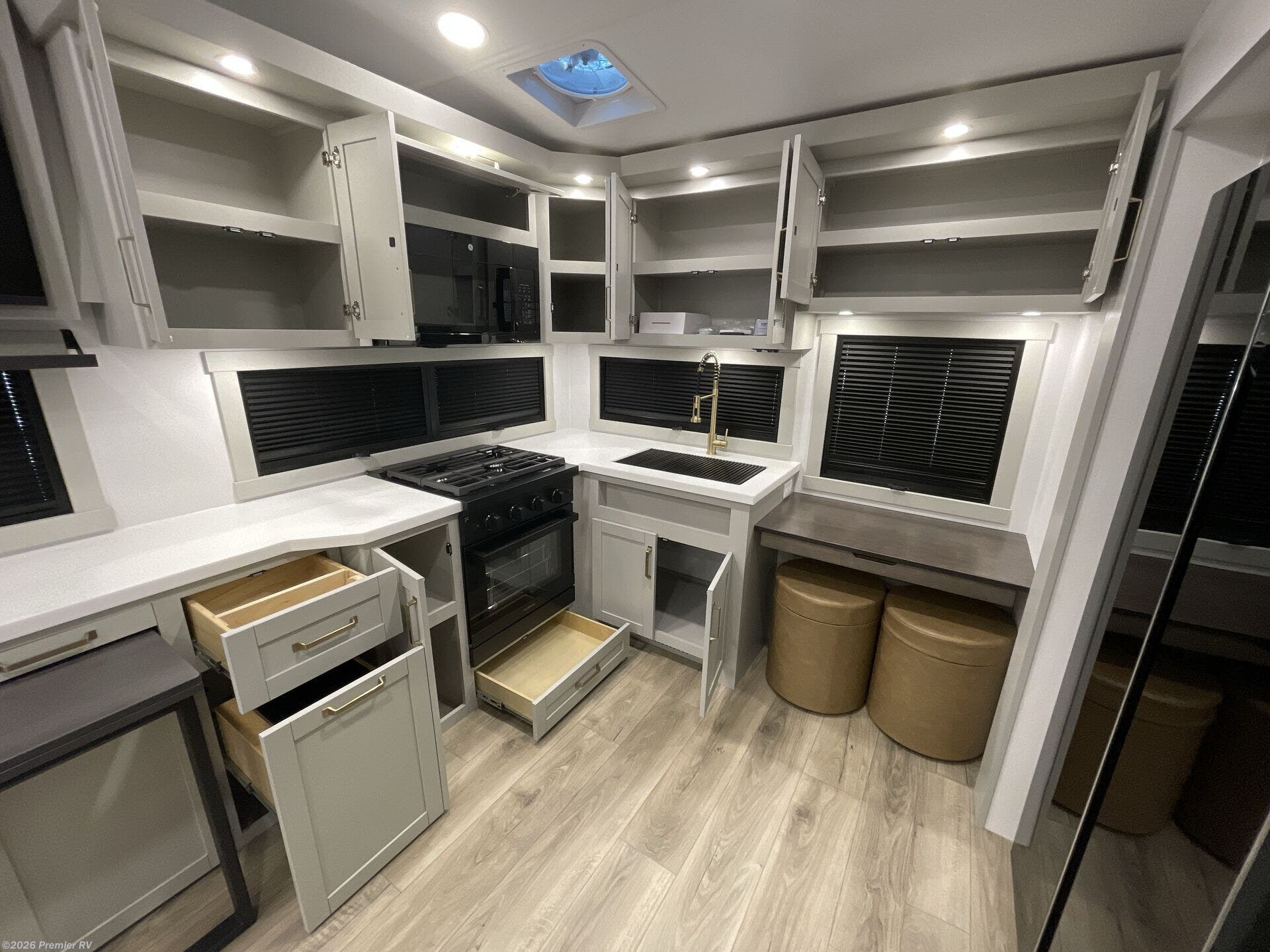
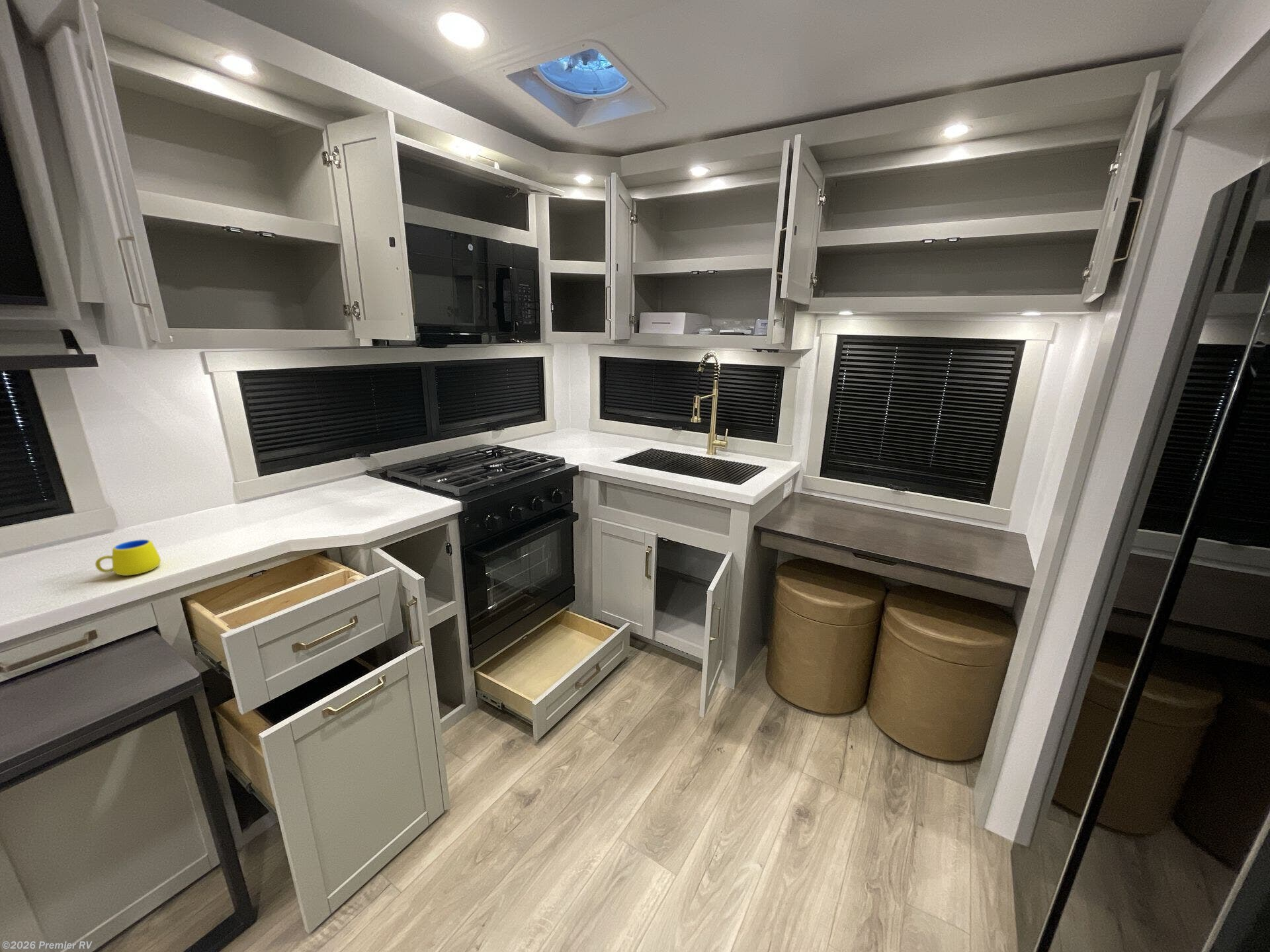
+ mug [95,539,161,576]
